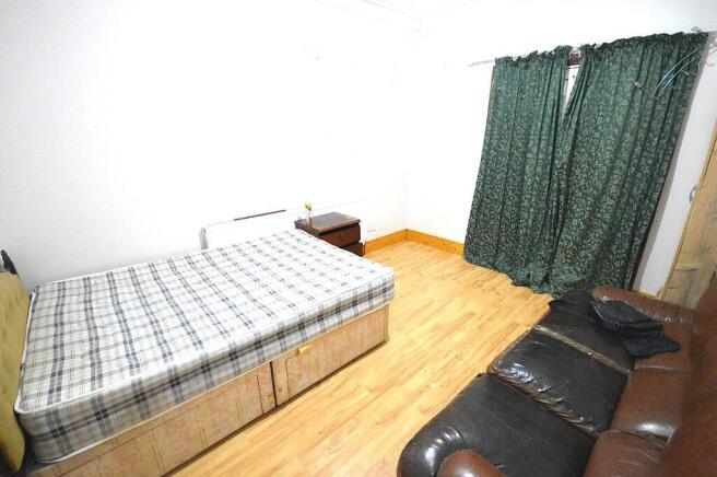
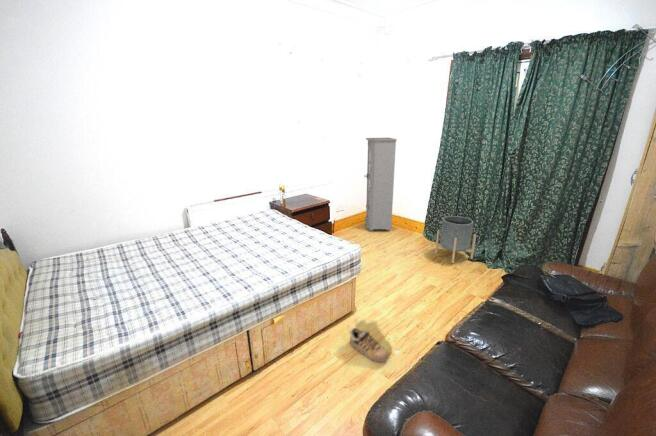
+ shoe [346,325,390,363]
+ planter [434,215,477,264]
+ cabinet [363,137,398,232]
